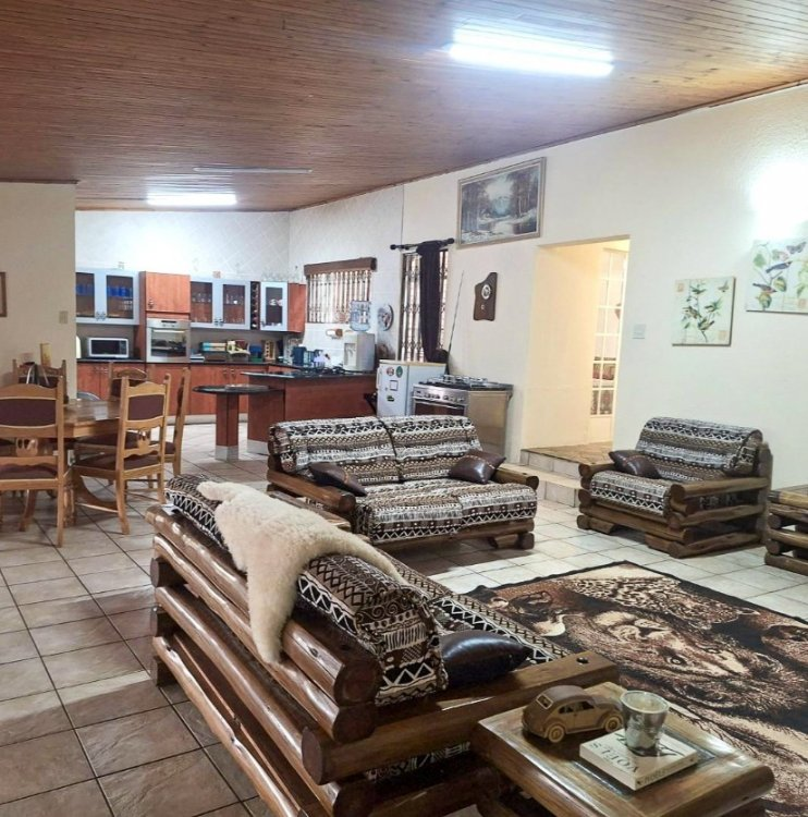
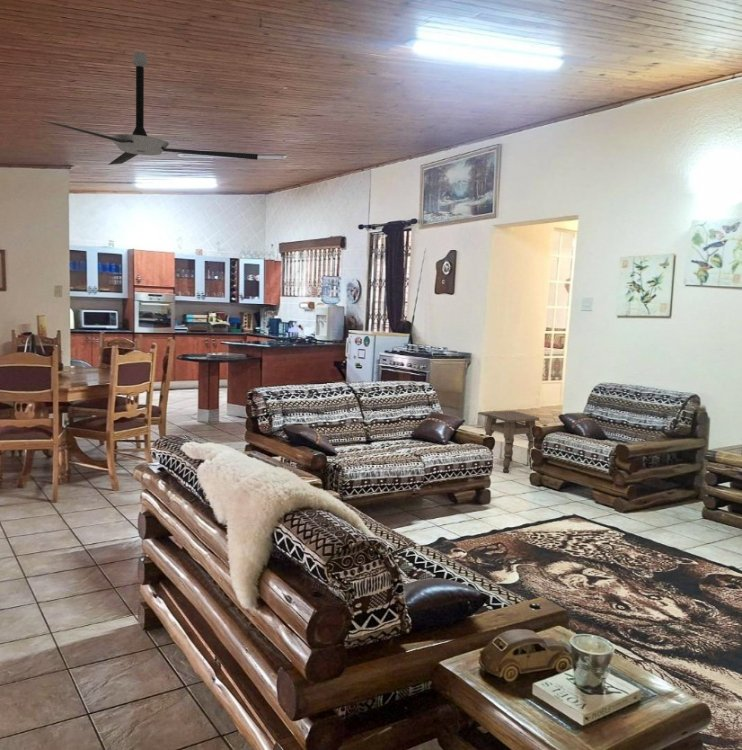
+ side table [483,410,540,474]
+ ceiling fan [39,51,259,166]
